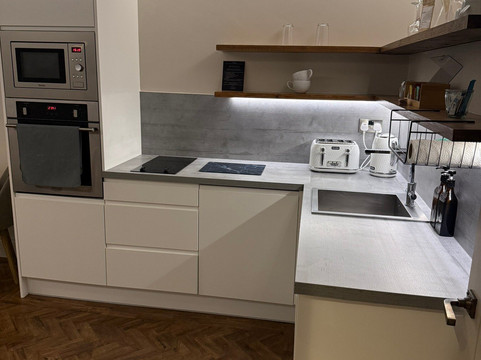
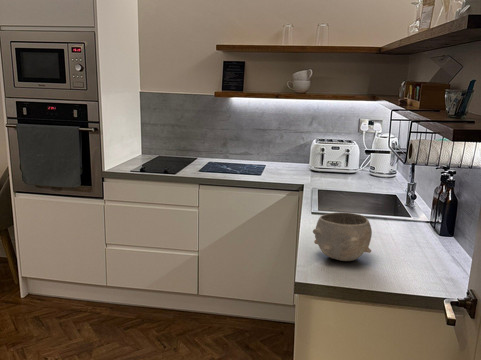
+ bowl [312,211,373,262]
